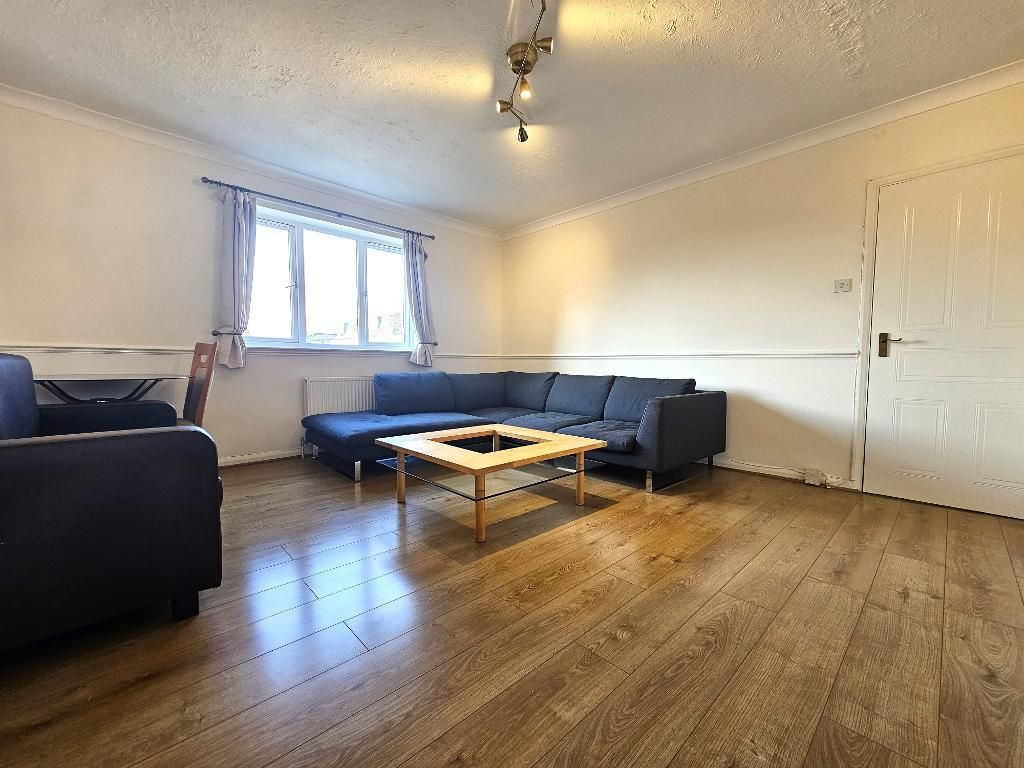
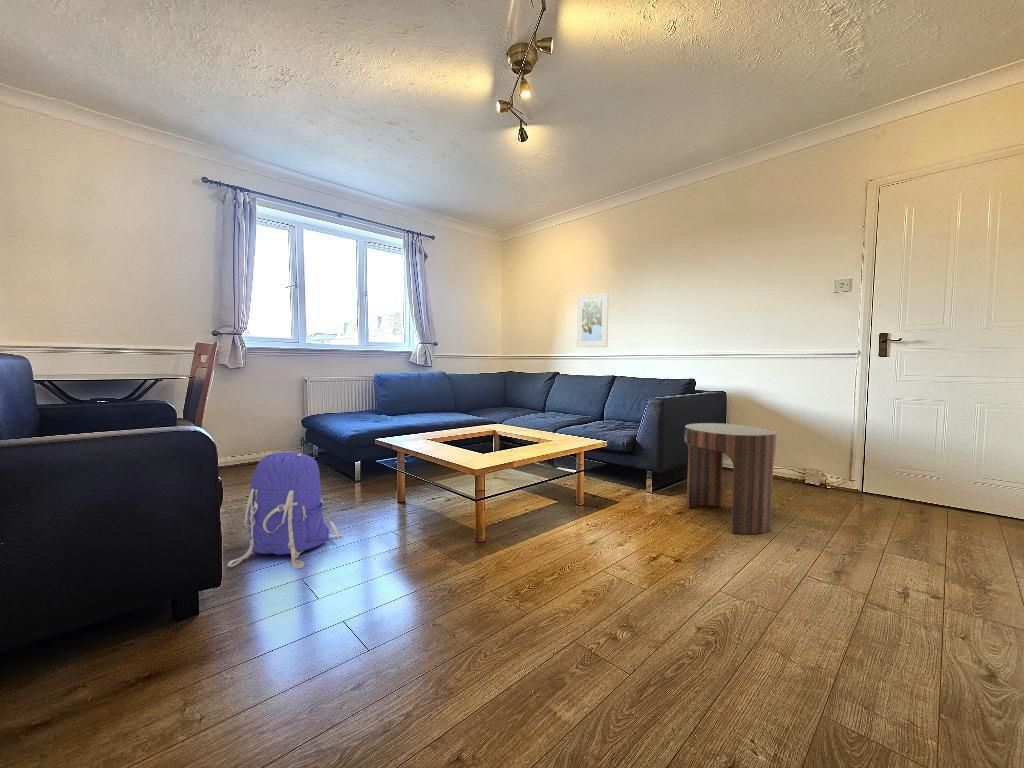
+ side table [684,422,778,535]
+ backpack [226,451,343,569]
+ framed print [575,292,610,348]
